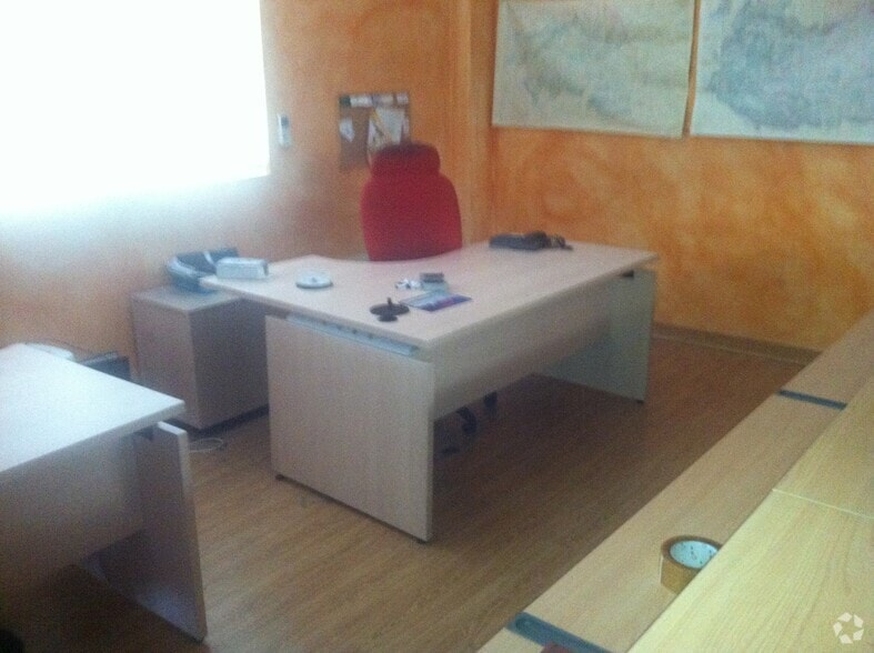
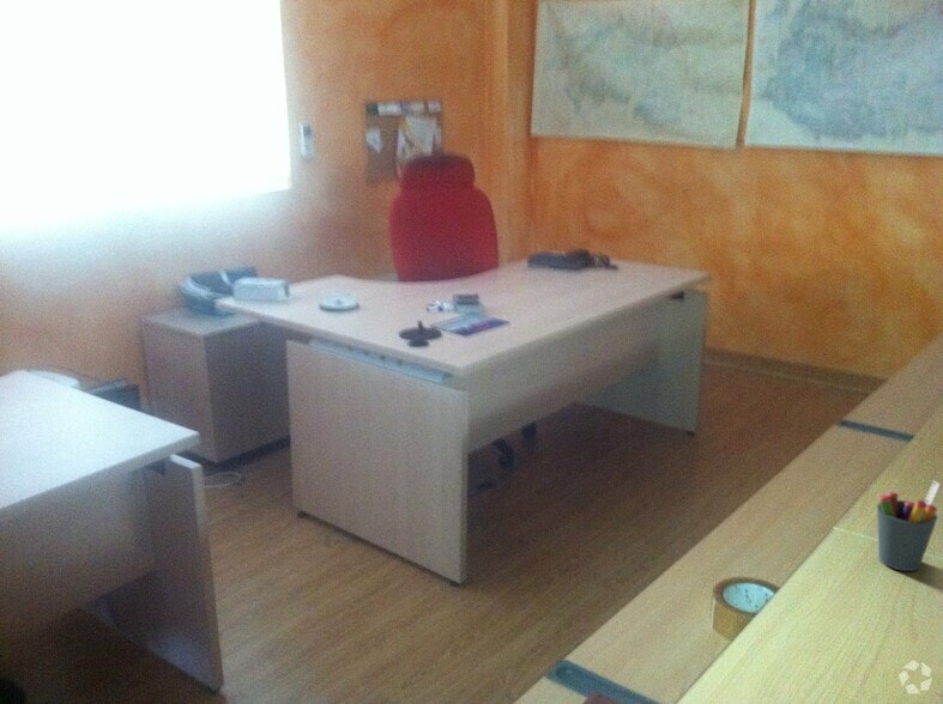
+ pen holder [876,479,942,572]
